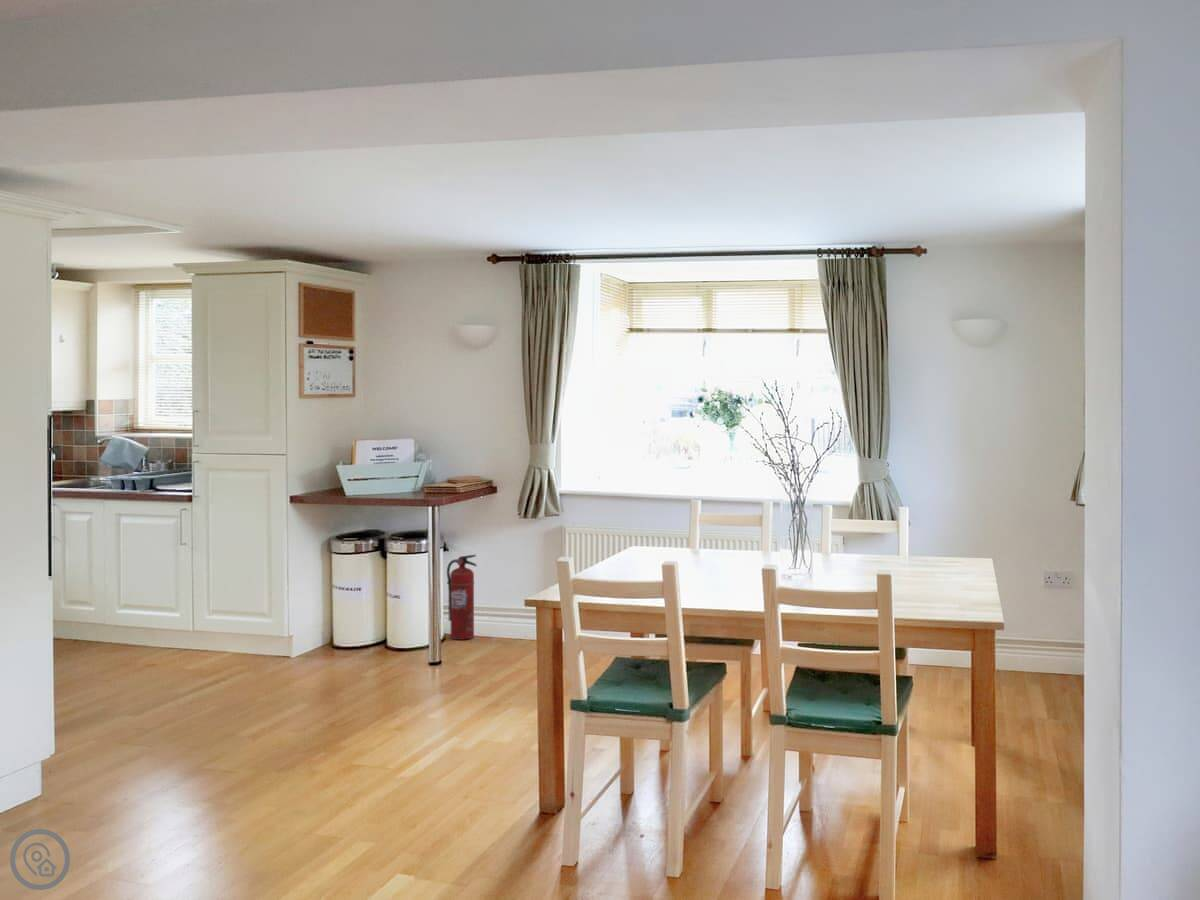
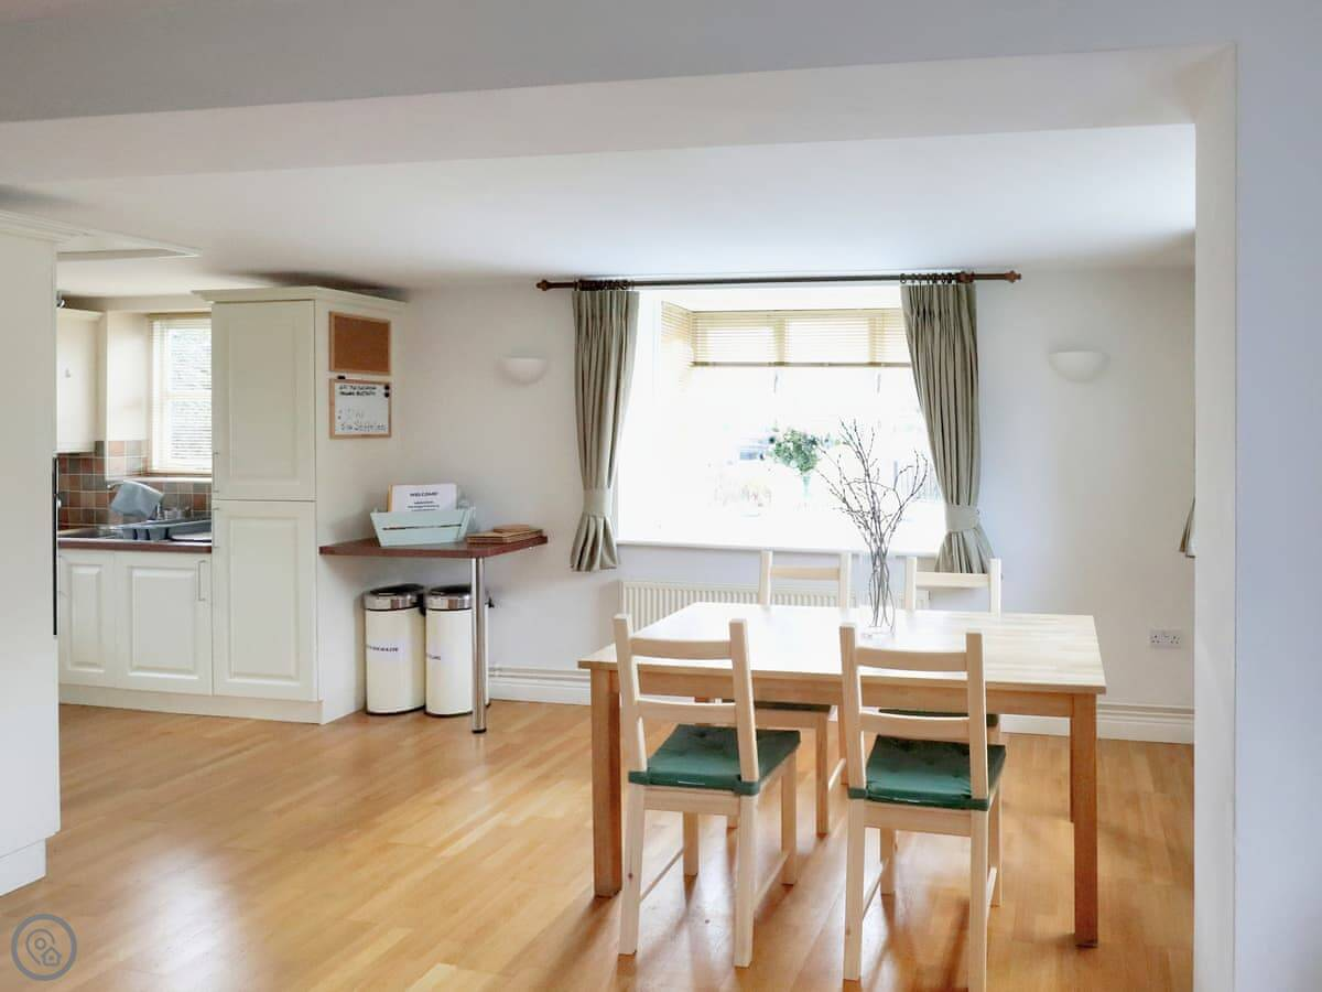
- fire extinguisher [446,554,478,641]
